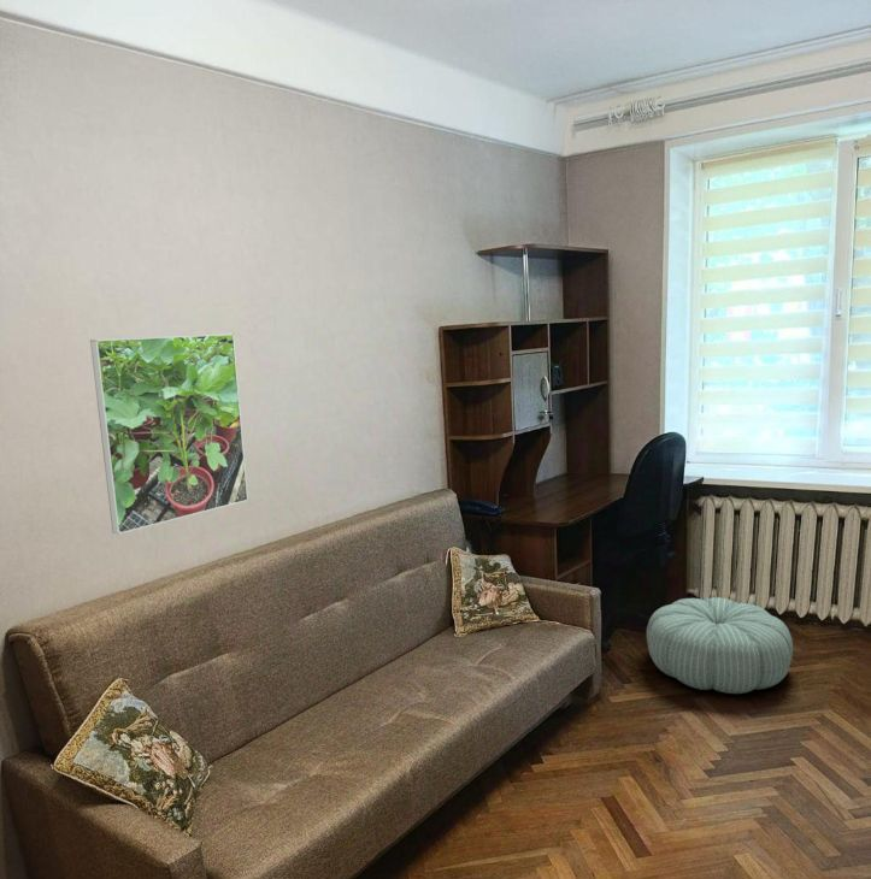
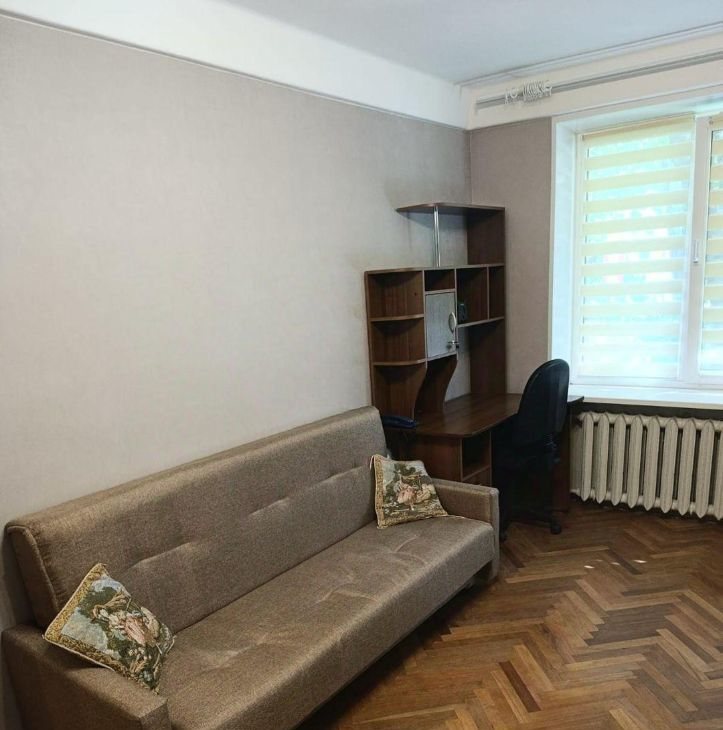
- pouf [646,596,794,695]
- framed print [89,332,249,536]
